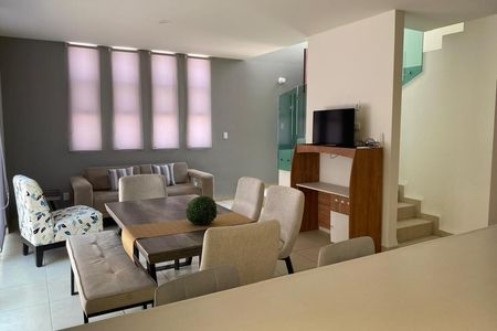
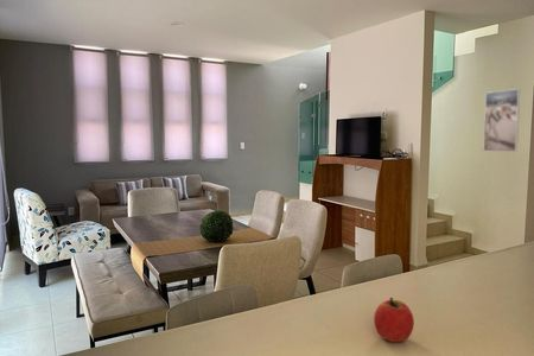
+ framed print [482,88,521,153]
+ apple [373,297,415,343]
